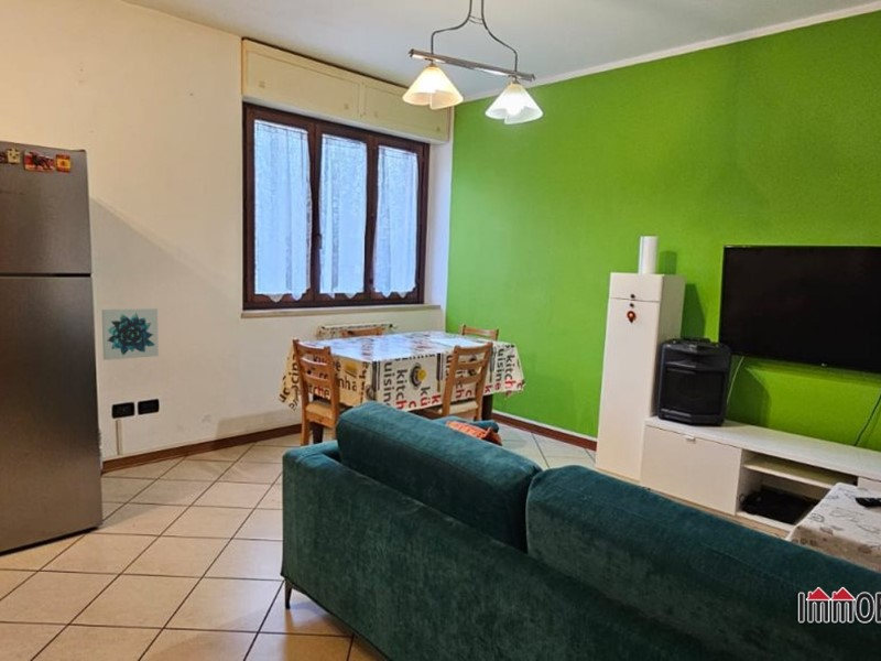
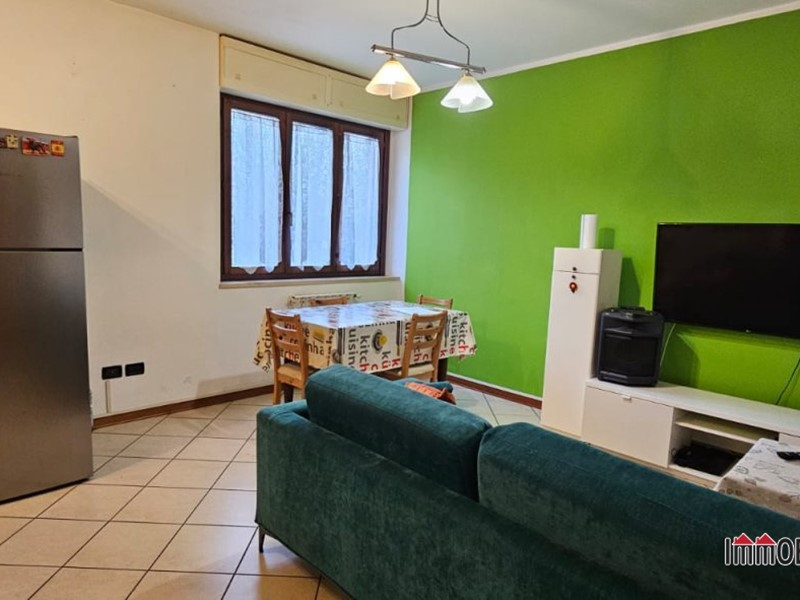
- wall art [101,307,160,361]
